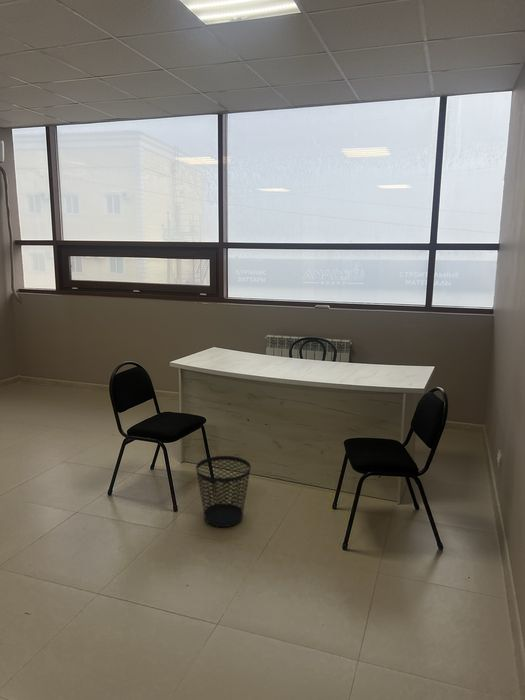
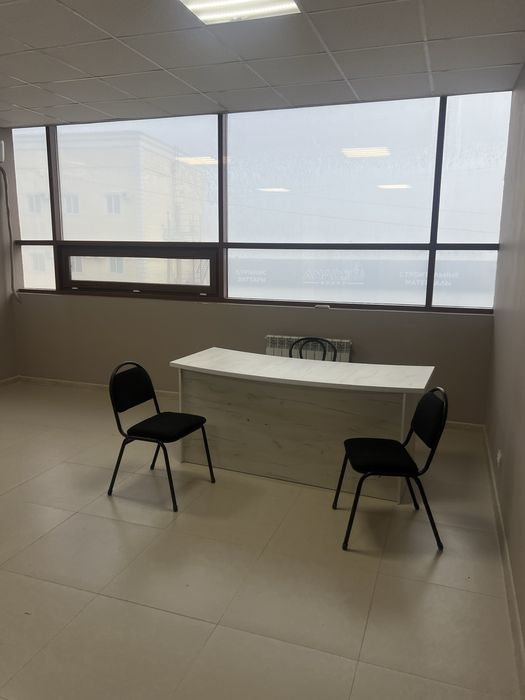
- wastebasket [195,455,252,528]
